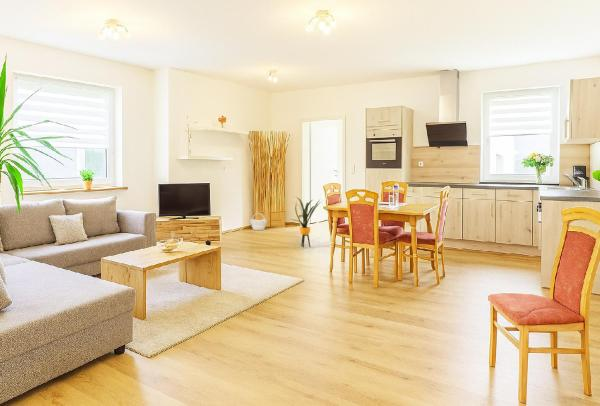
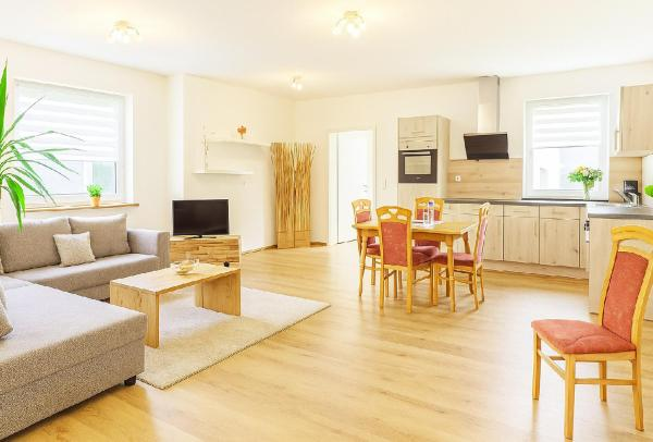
- basket [249,212,268,231]
- house plant [291,195,322,248]
